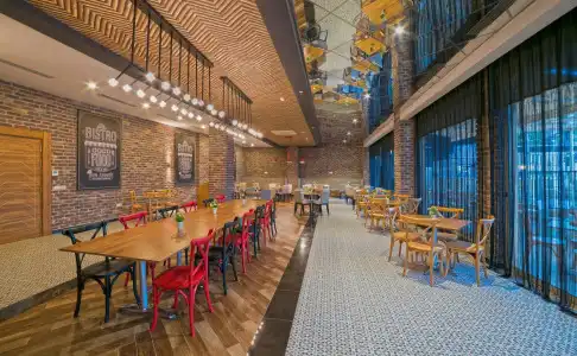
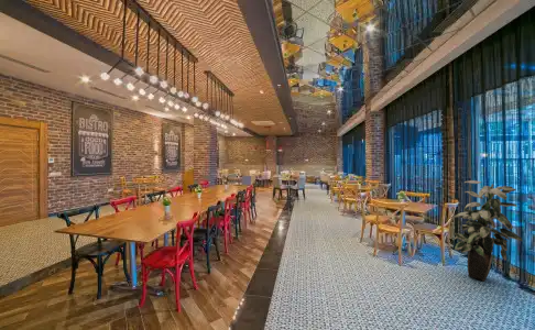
+ indoor plant [454,179,523,283]
